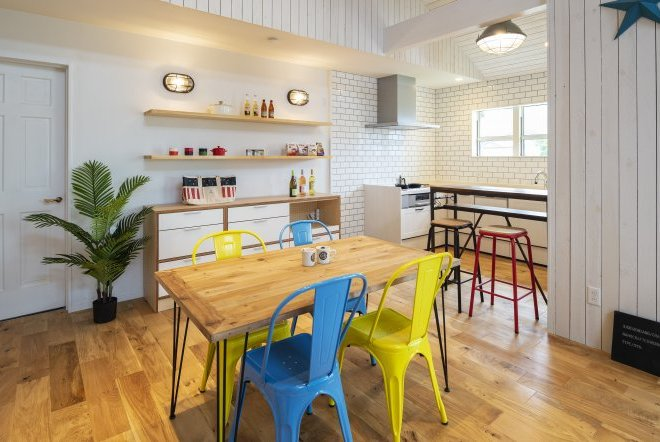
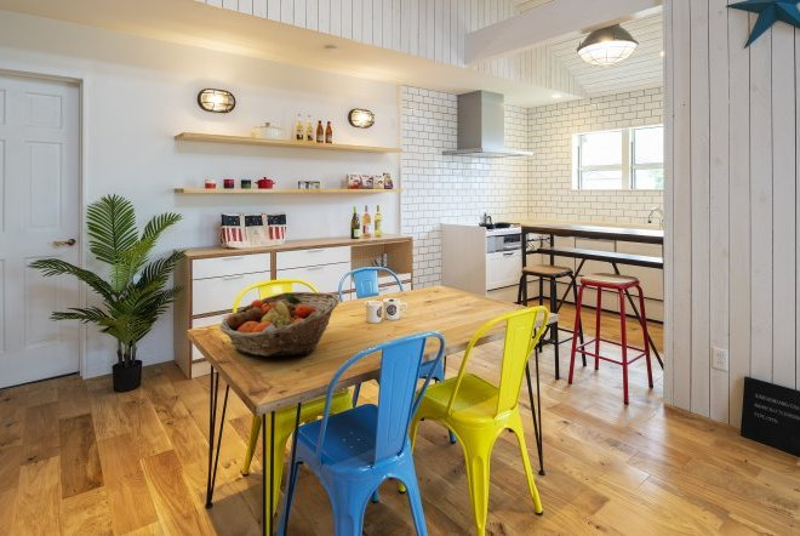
+ fruit basket [218,291,341,358]
